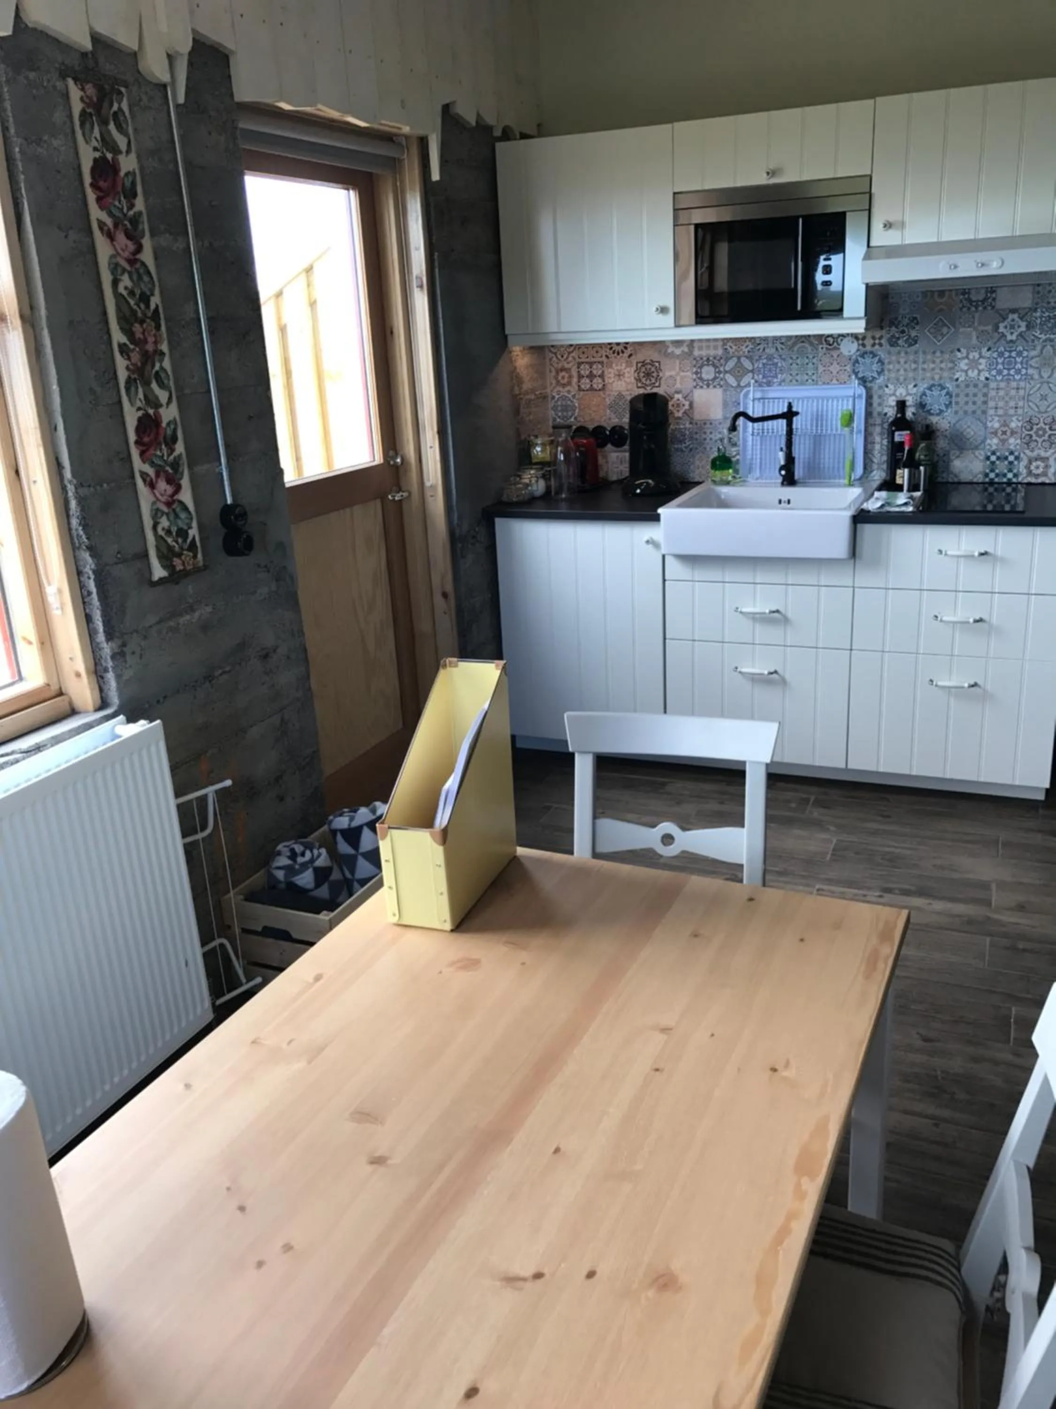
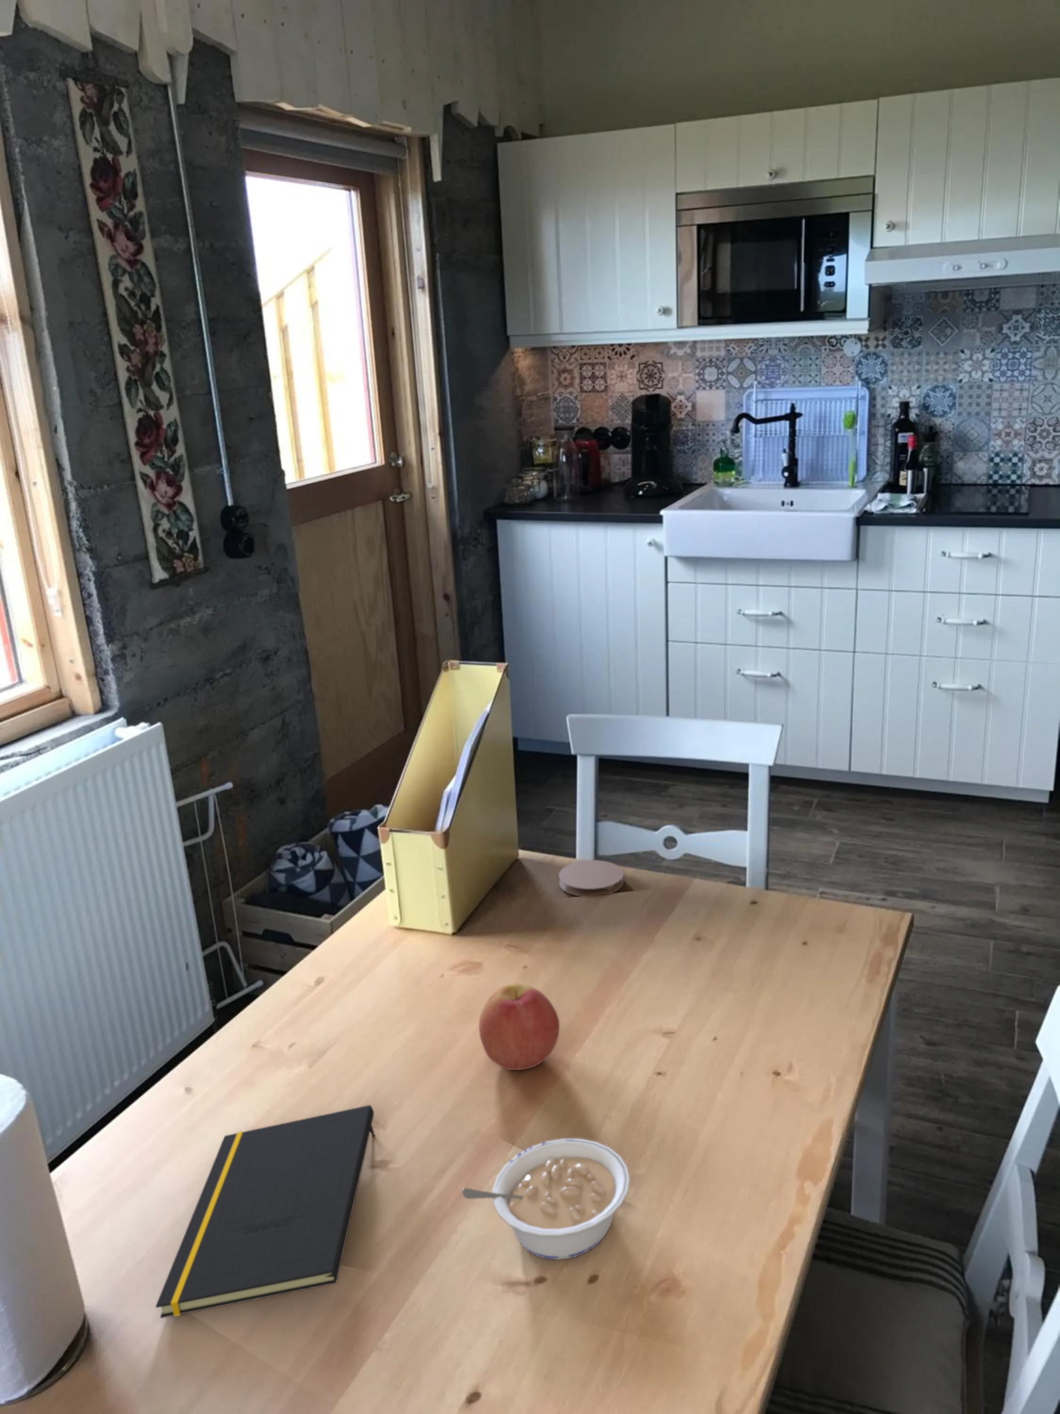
+ legume [462,1138,630,1260]
+ apple [479,983,560,1070]
+ notepad [155,1104,375,1318]
+ coaster [558,860,625,897]
